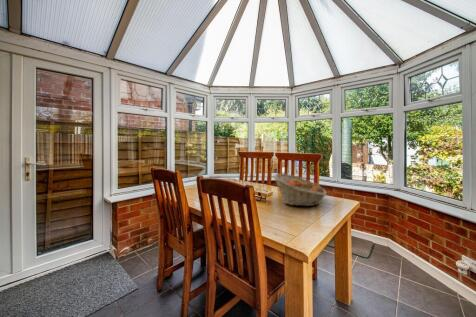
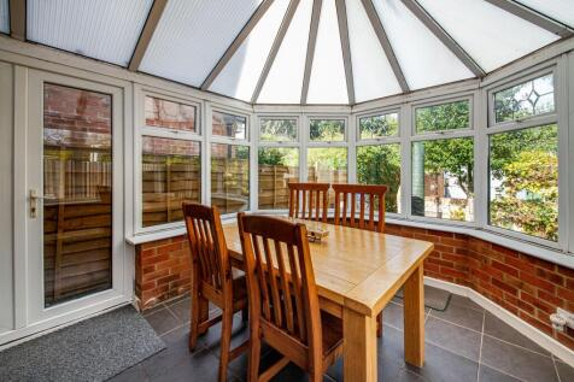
- fruit basket [273,173,327,207]
